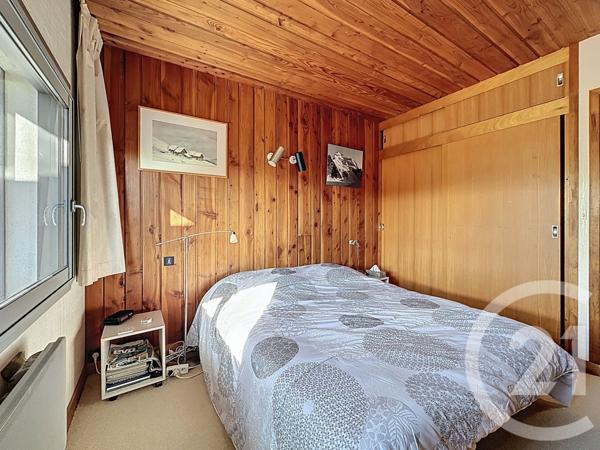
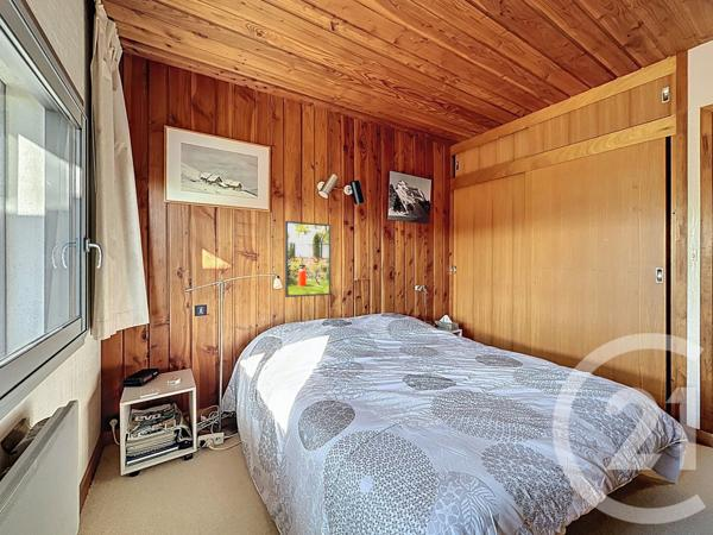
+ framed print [284,220,332,298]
